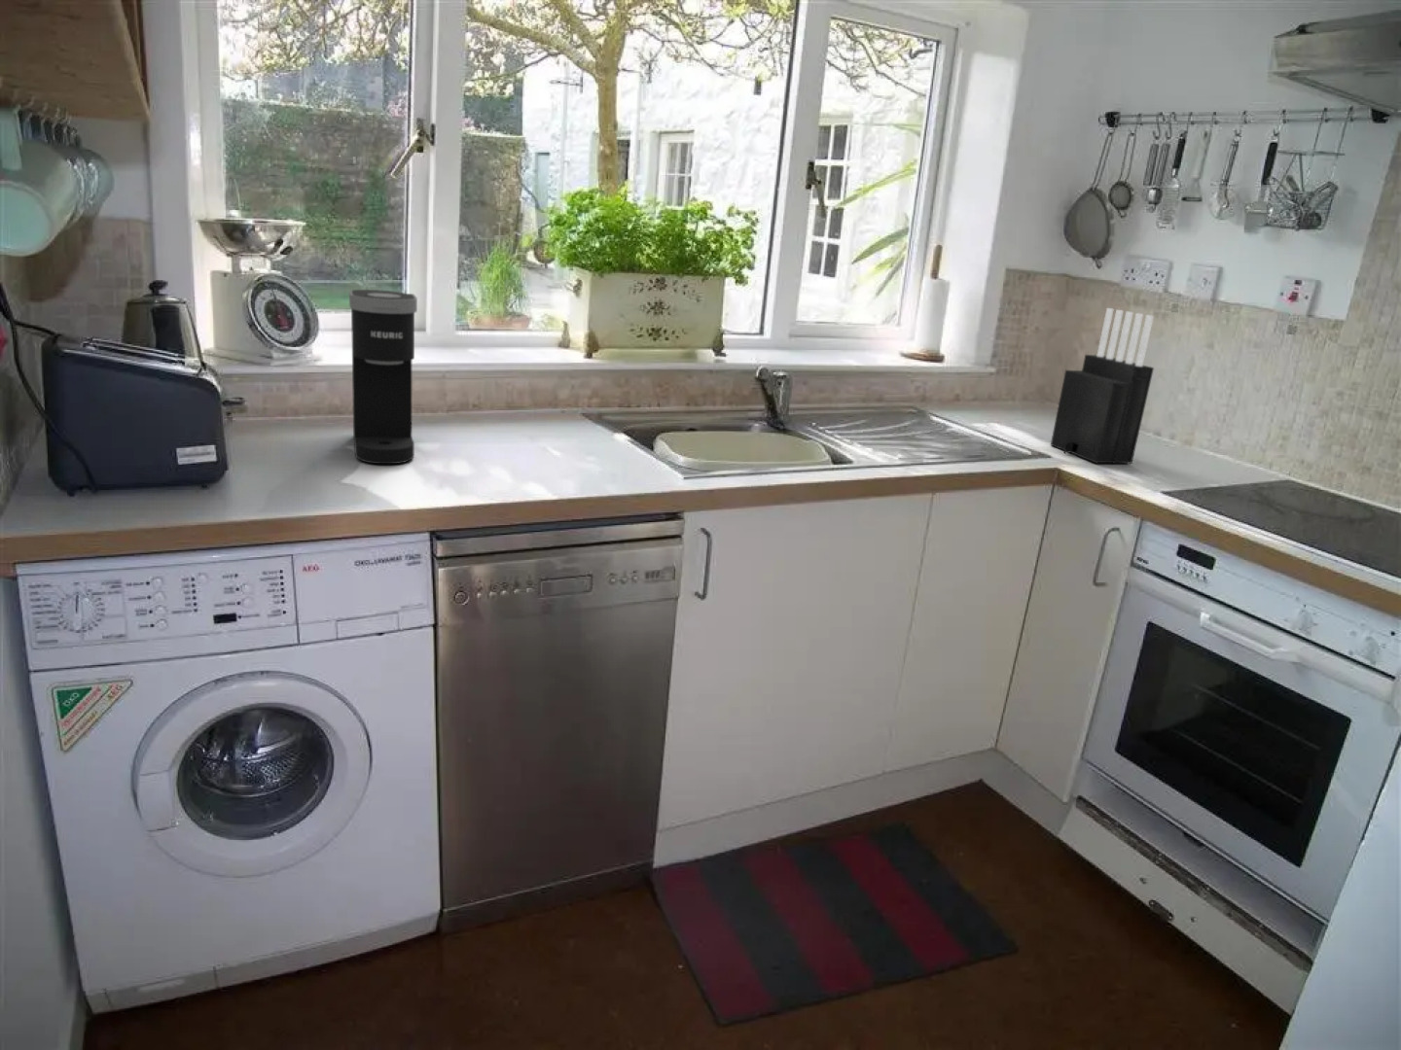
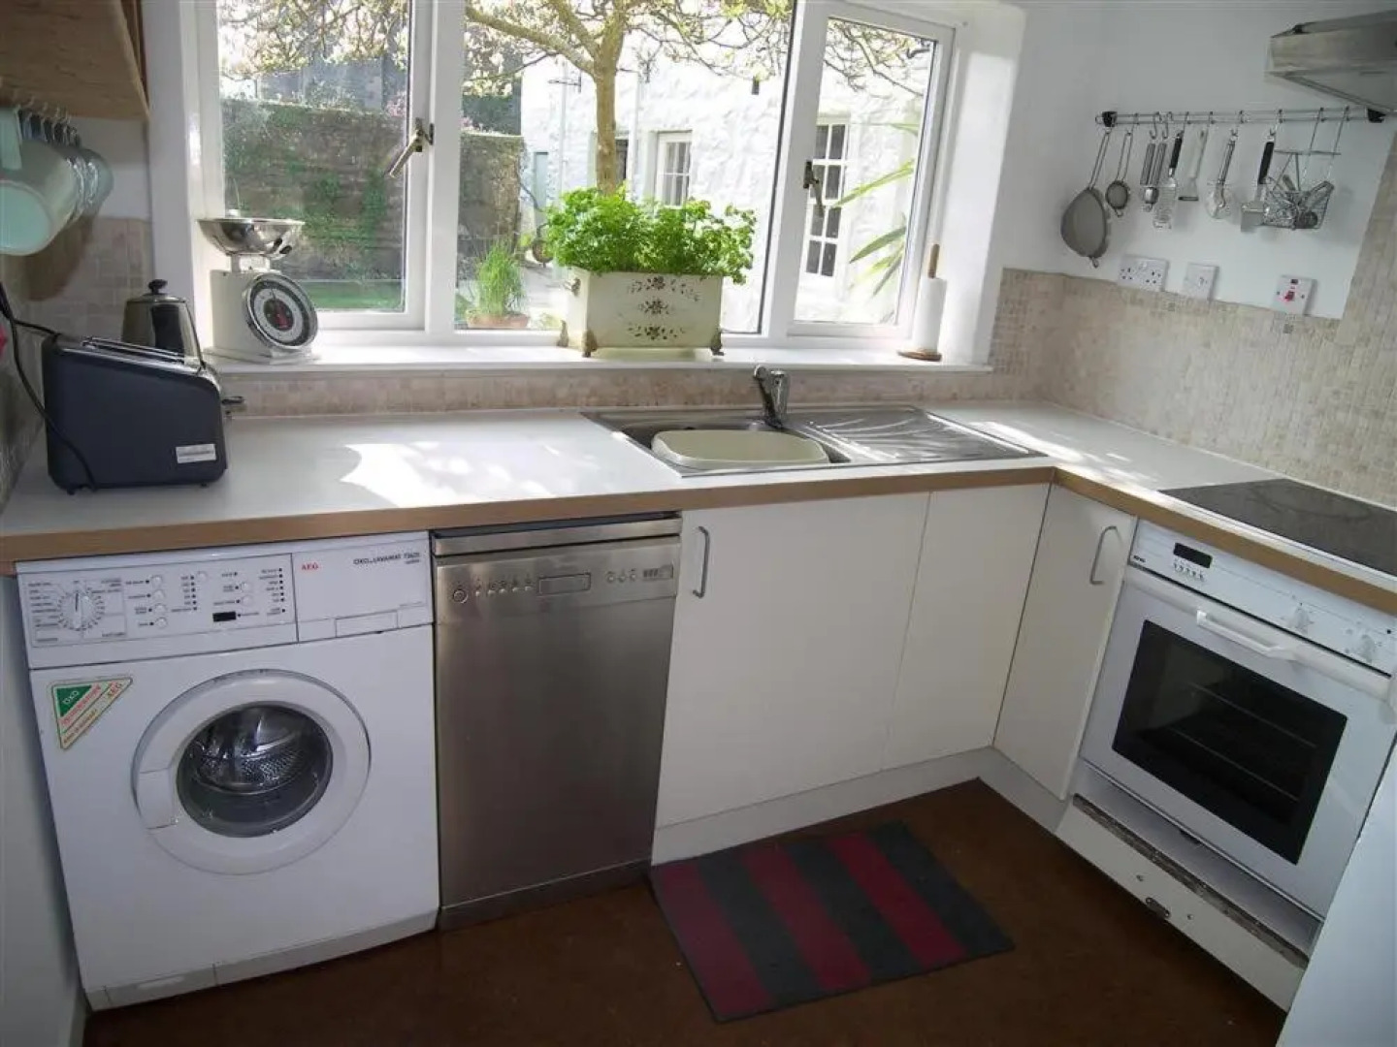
- knife block [1050,308,1155,464]
- coffee maker [349,289,418,464]
